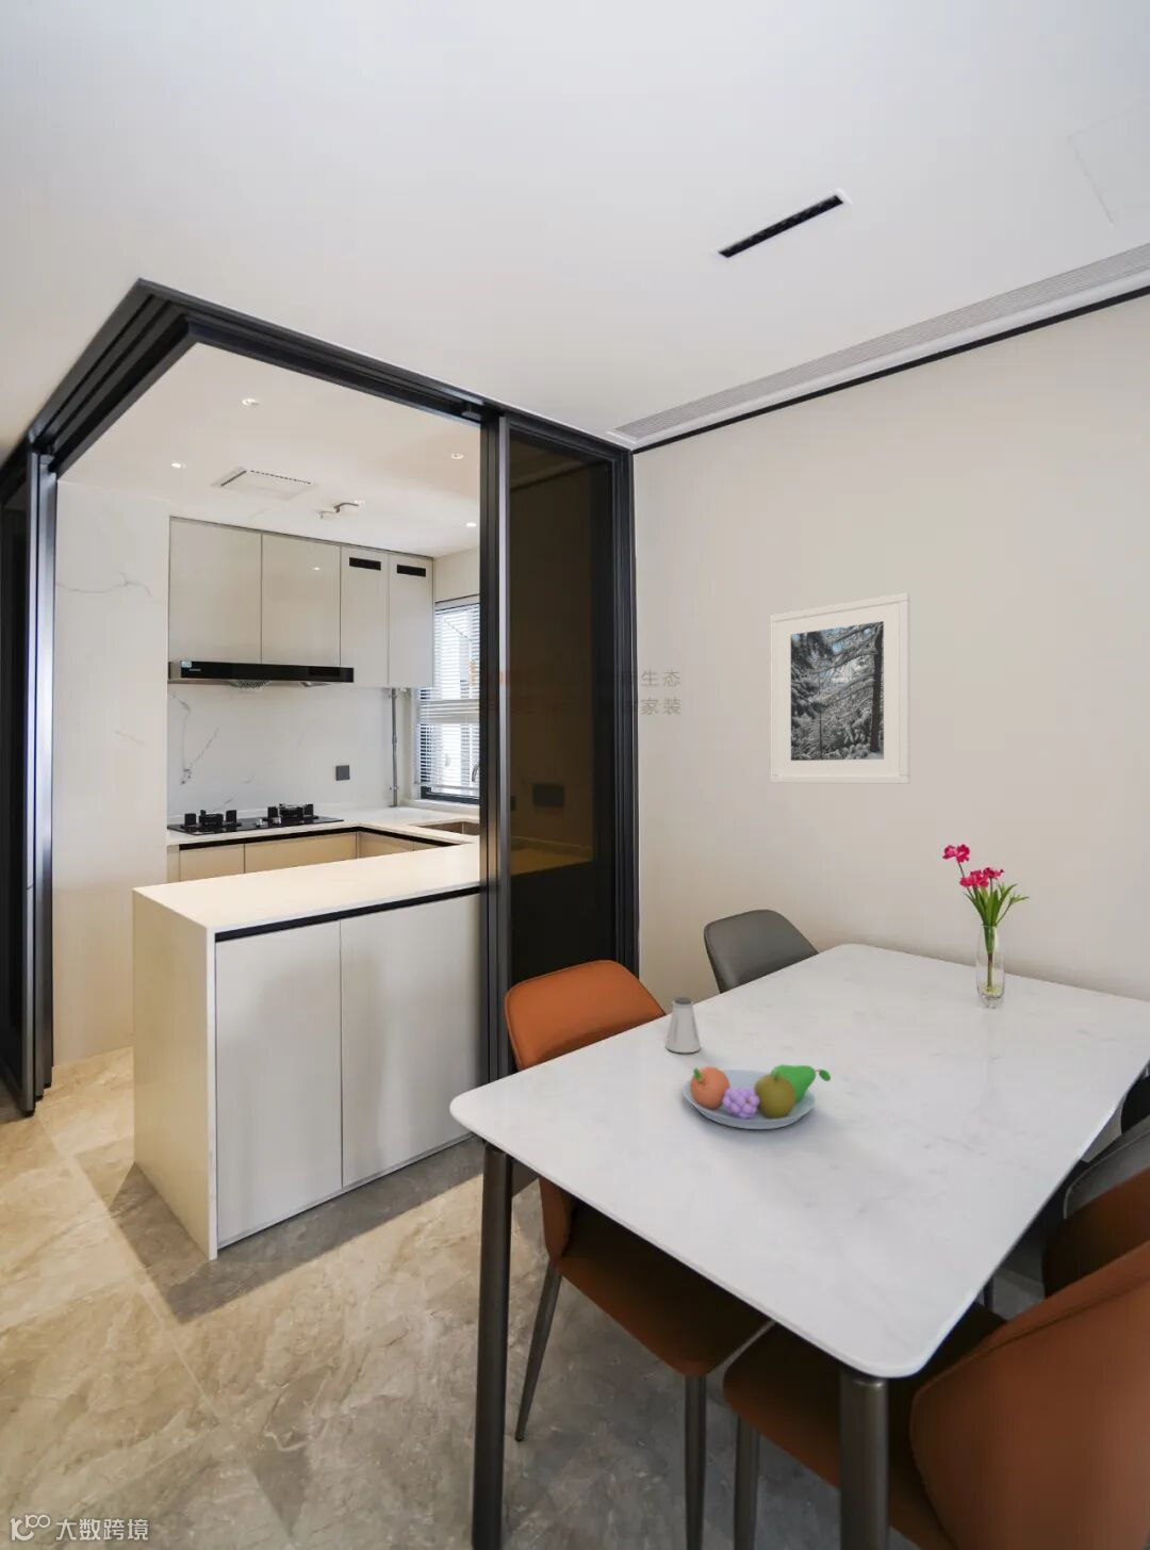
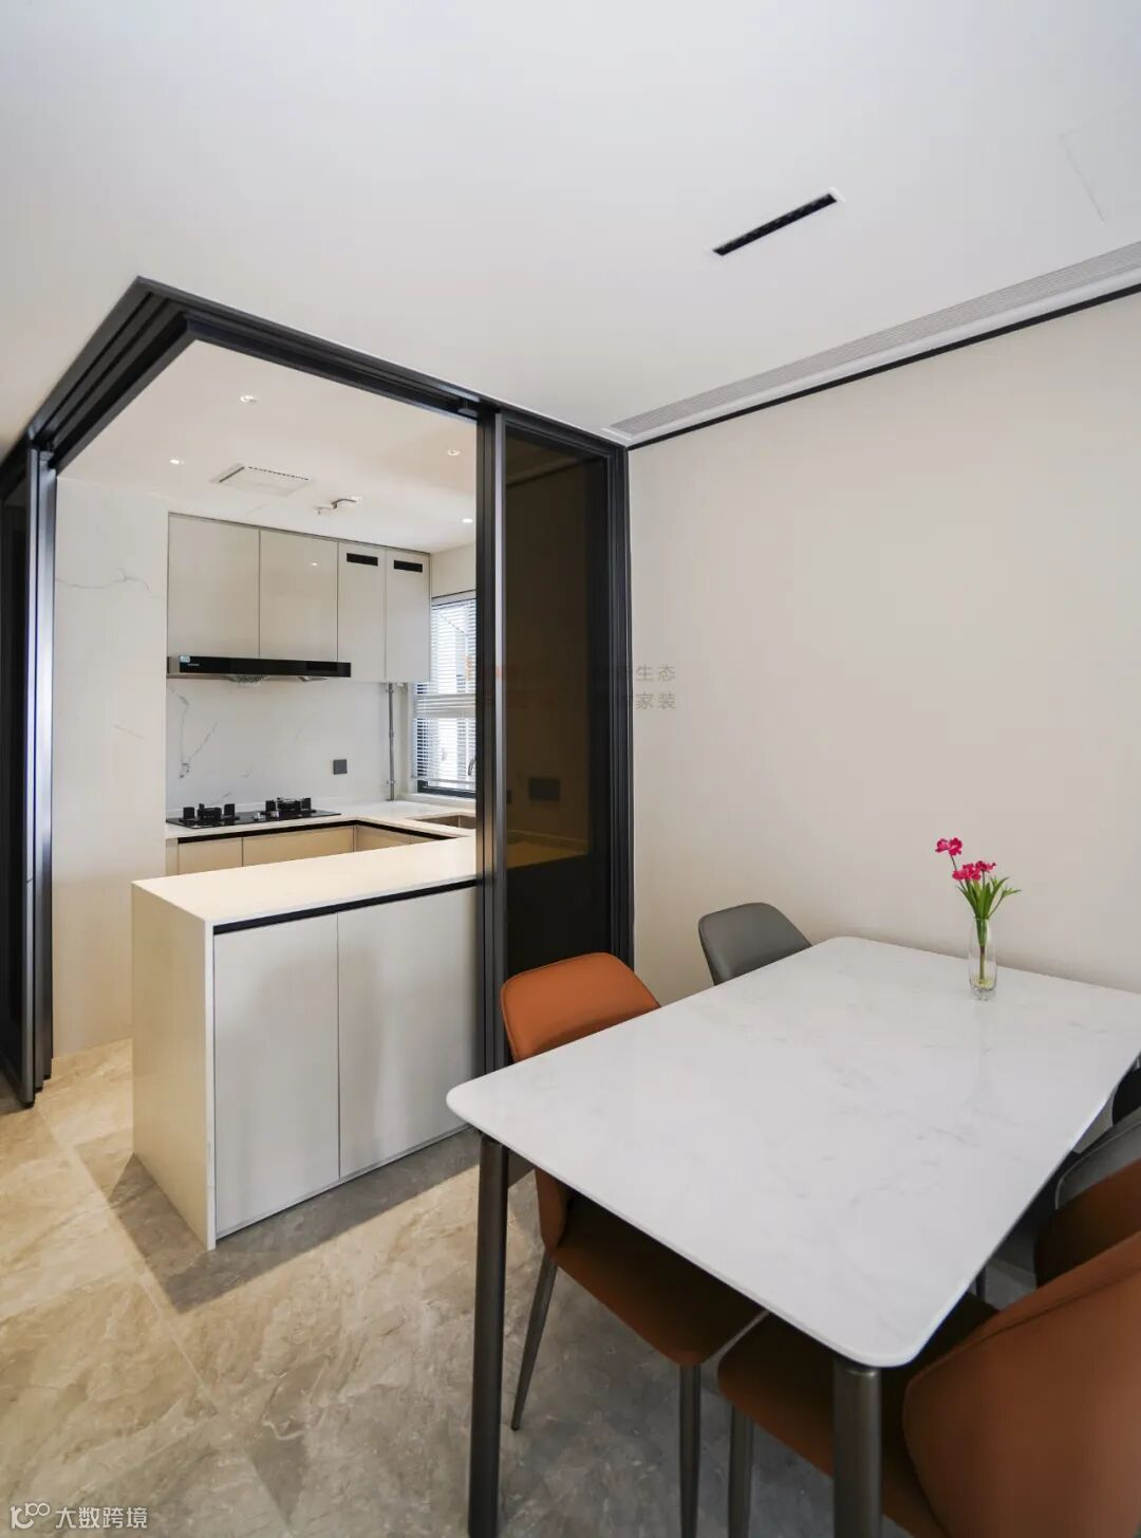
- fruit bowl [681,1064,831,1131]
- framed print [769,591,912,785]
- saltshaker [664,995,702,1053]
